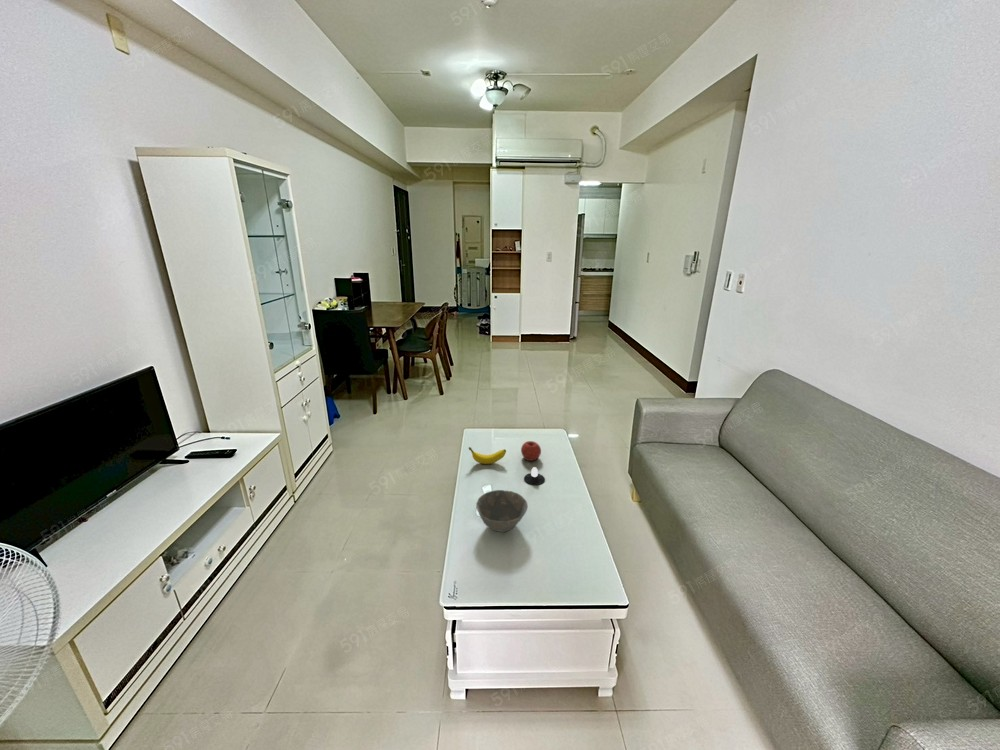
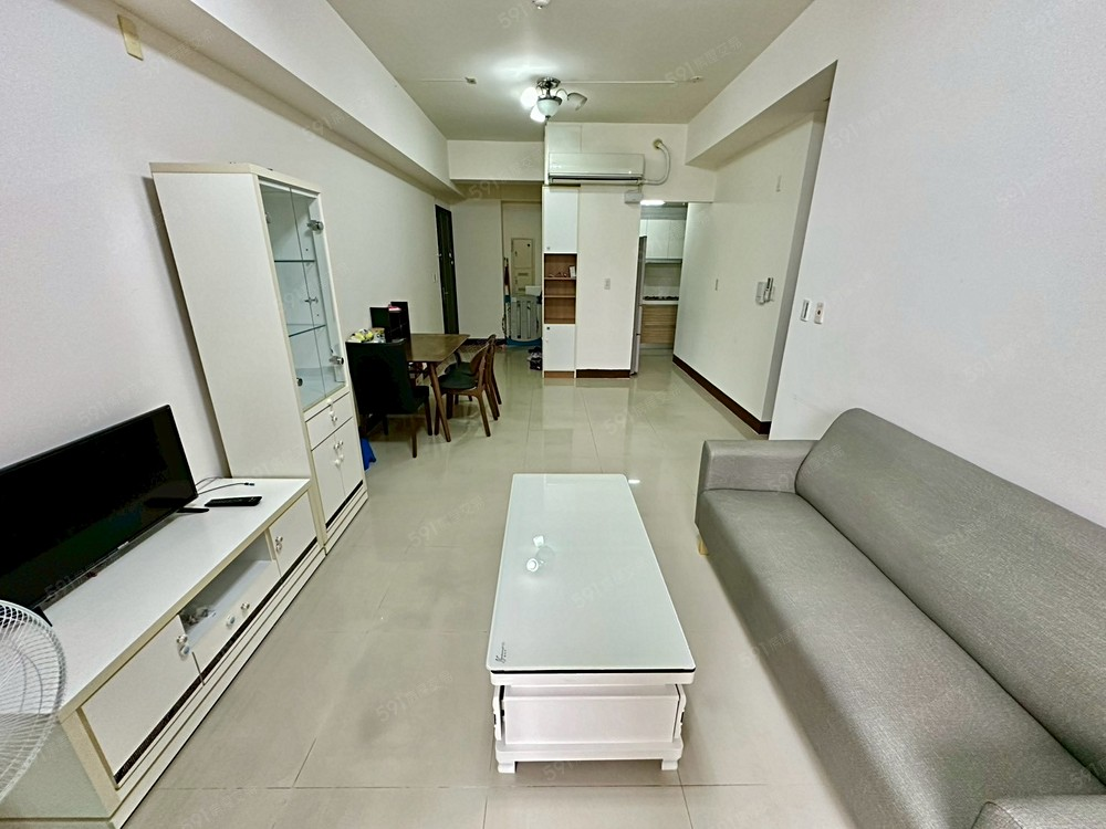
- candle [523,466,546,486]
- bowl [475,489,529,533]
- fruit [520,440,542,462]
- banana [468,446,507,465]
